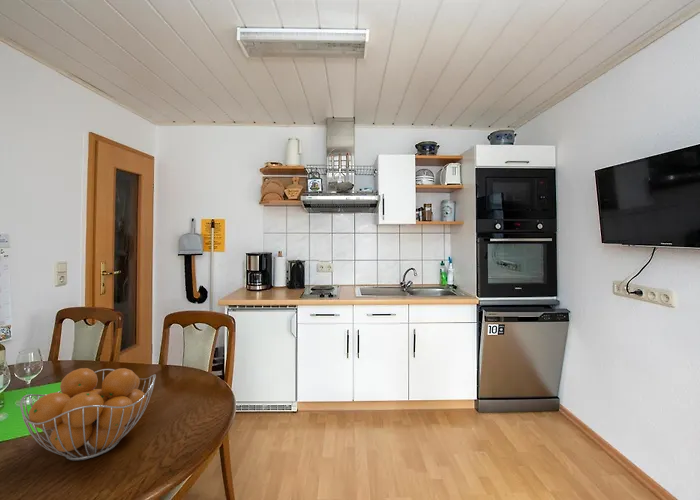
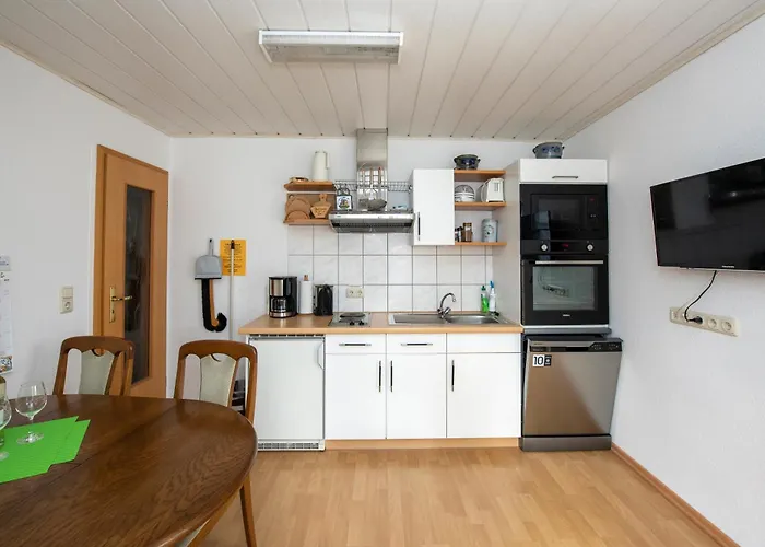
- fruit basket [19,367,157,461]
